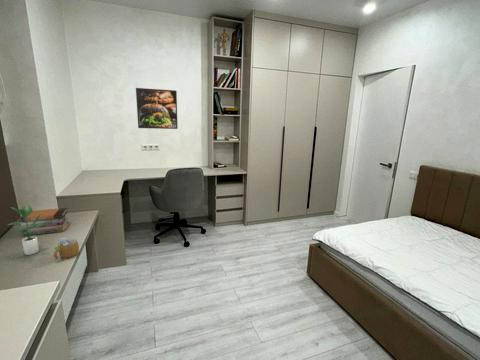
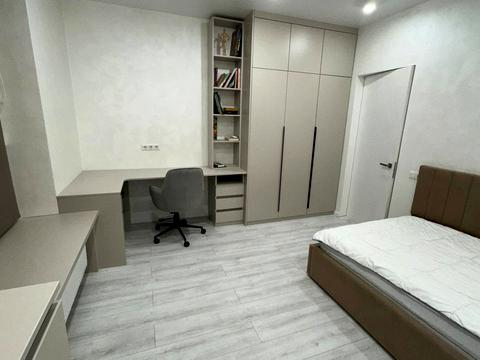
- mug [53,237,80,261]
- potted plant [6,204,44,256]
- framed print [135,87,178,130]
- book stack [17,207,70,236]
